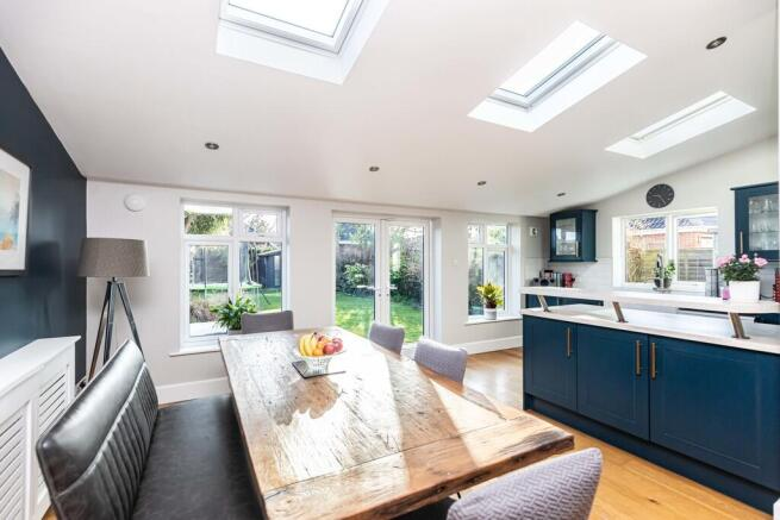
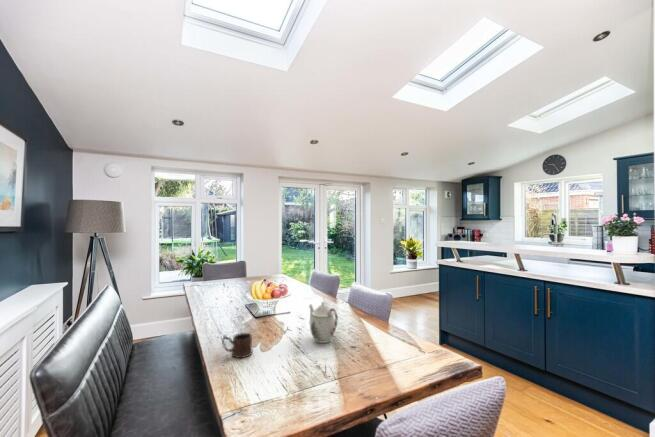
+ mug [221,332,253,359]
+ teapot [308,300,339,344]
